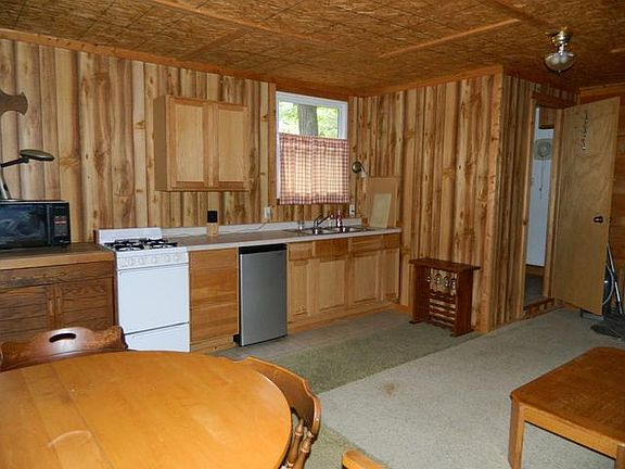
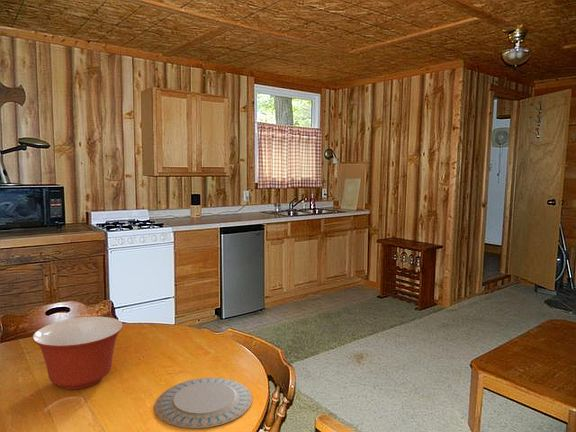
+ chinaware [153,377,253,429]
+ mixing bowl [31,316,124,390]
